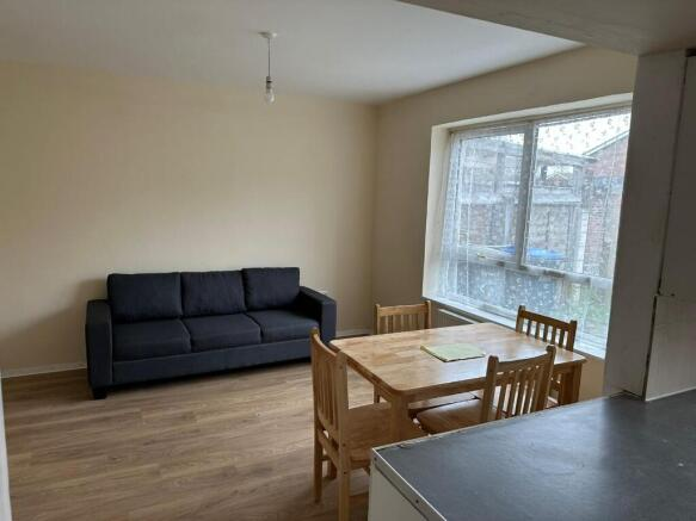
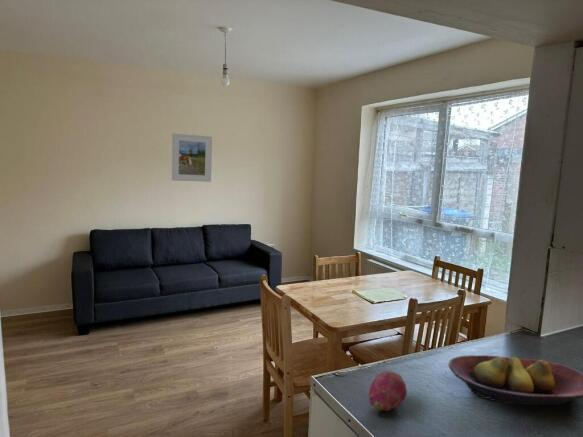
+ fruit [368,370,408,413]
+ fruit bowl [448,354,583,406]
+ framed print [171,132,213,183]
